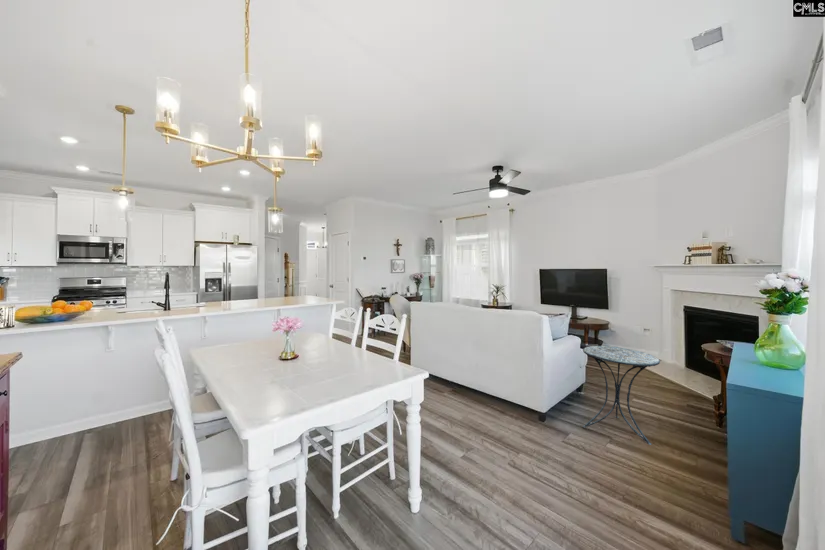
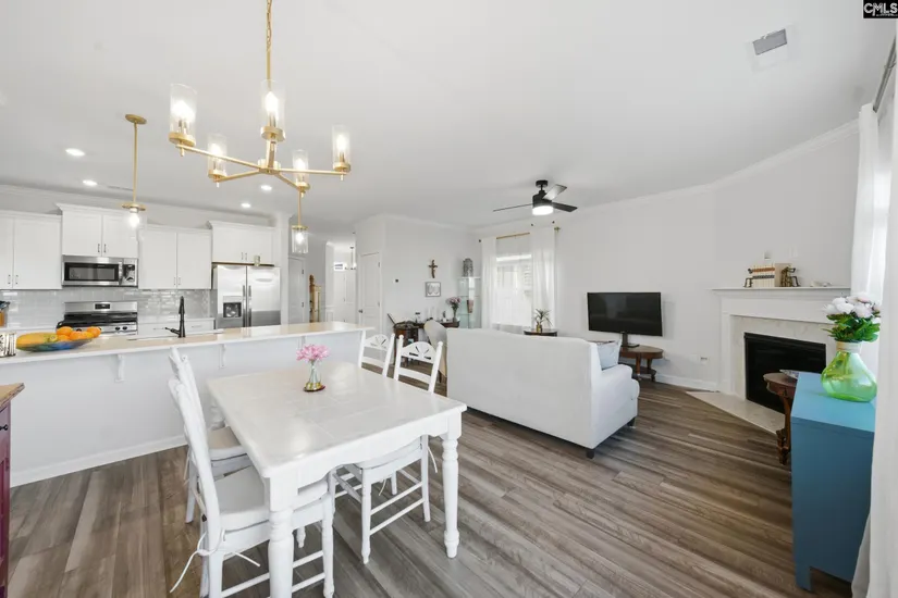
- side table [582,345,661,446]
